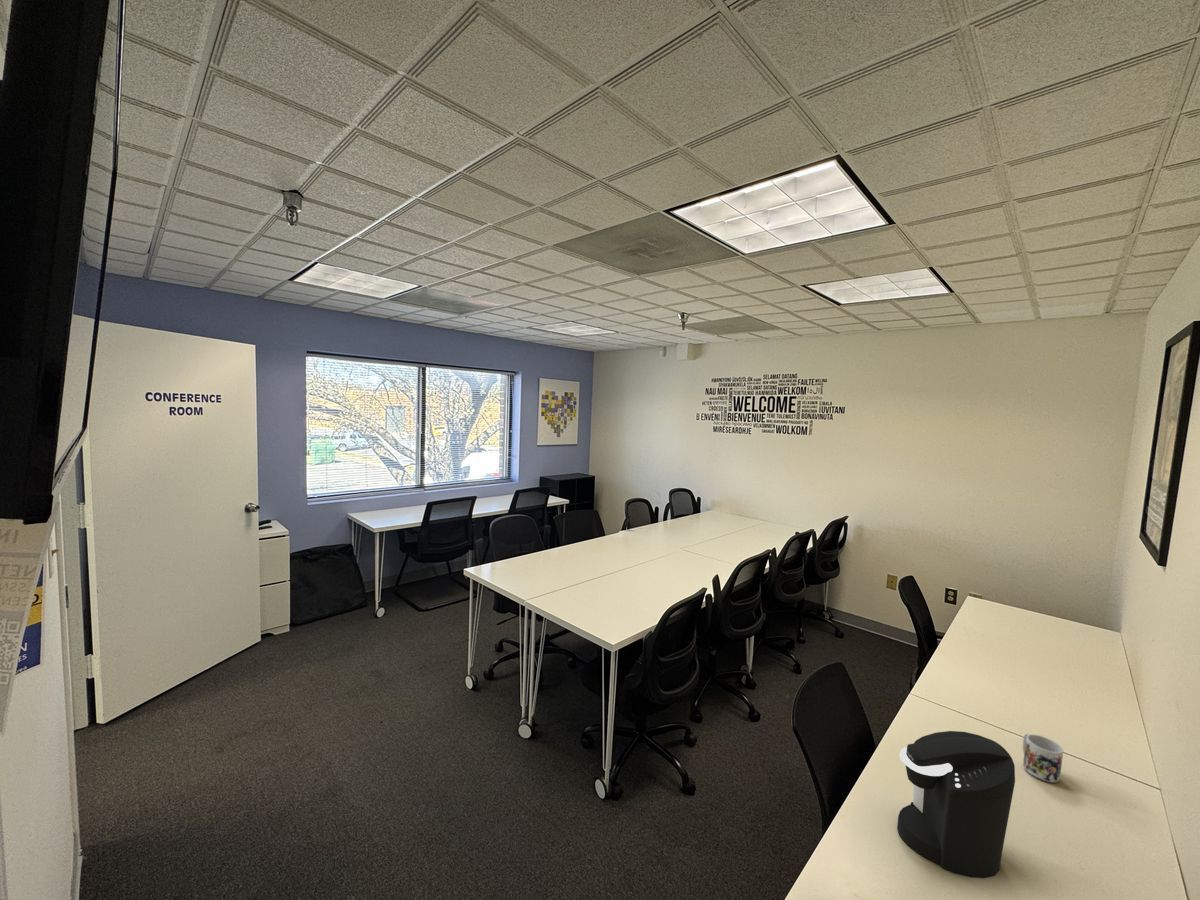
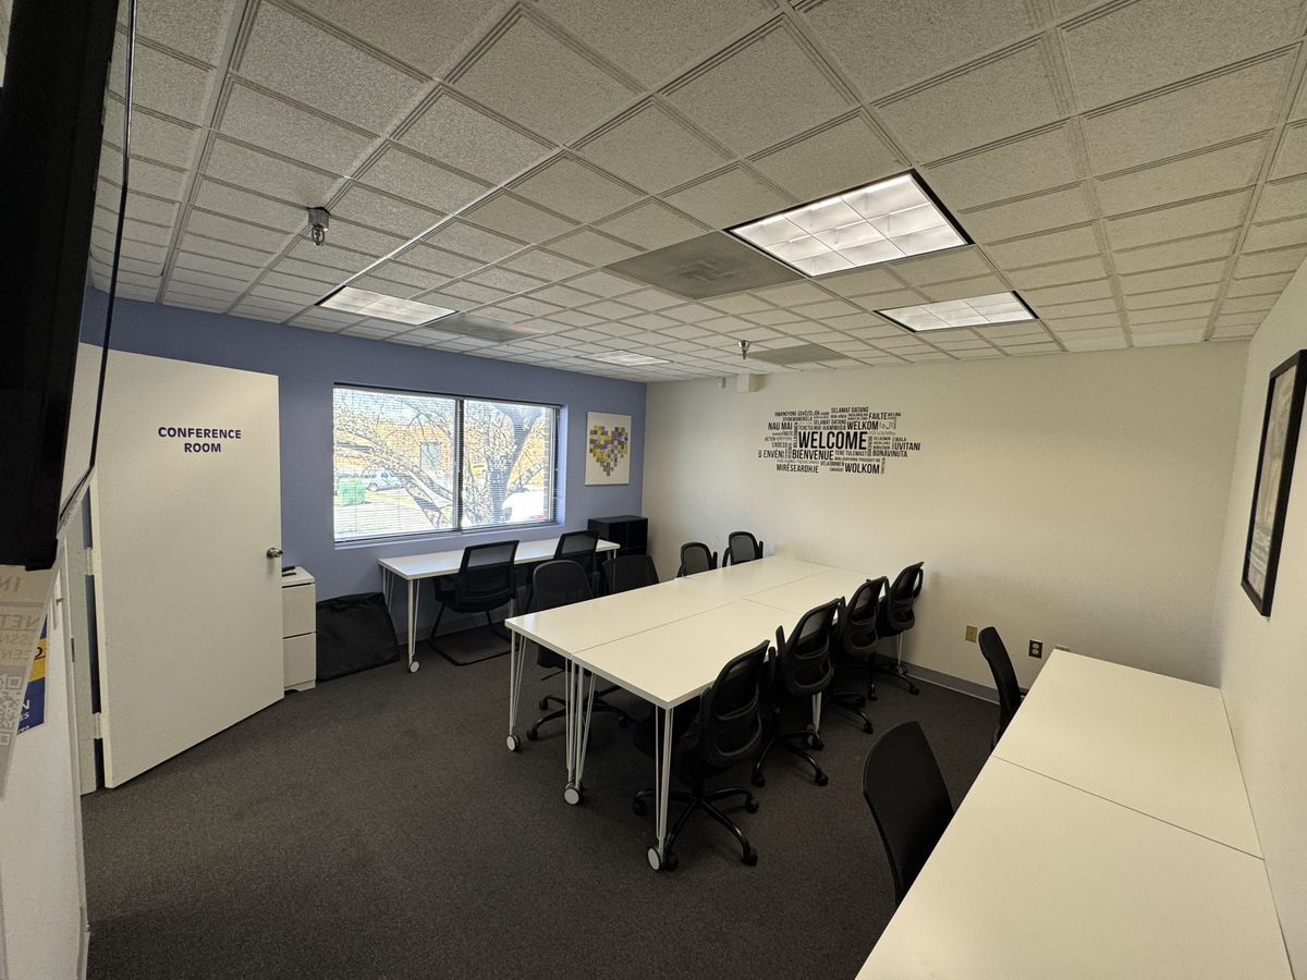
- coffee maker [896,730,1016,879]
- mug [1021,732,1064,783]
